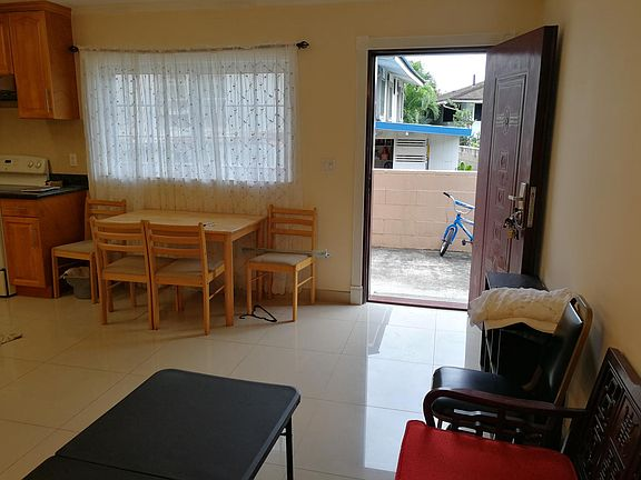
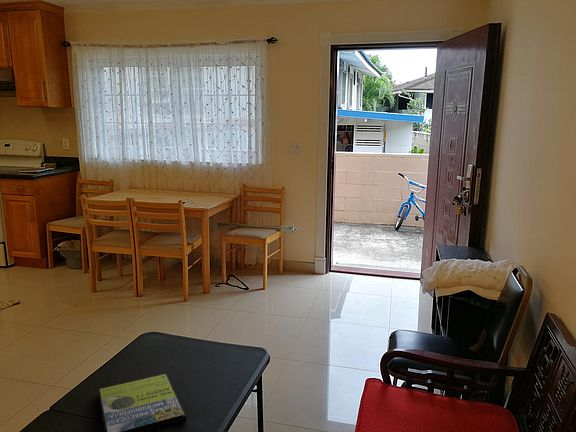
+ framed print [97,373,187,432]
